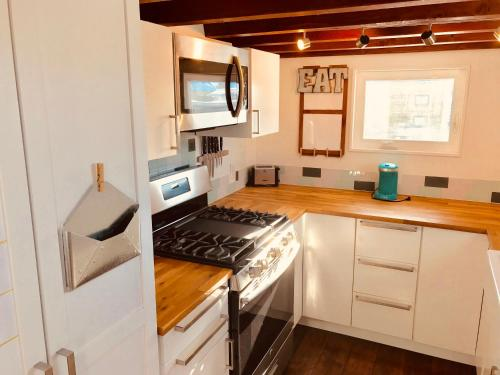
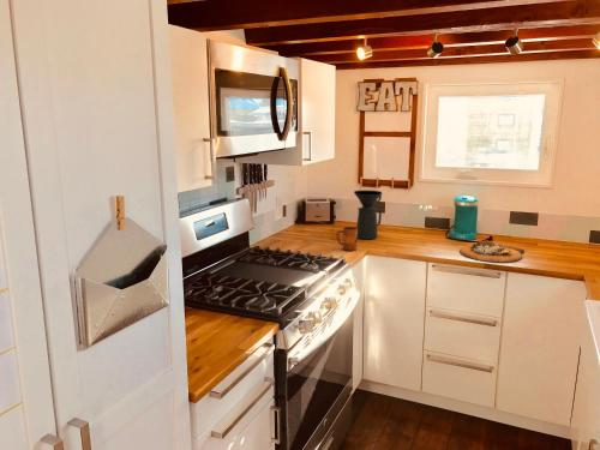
+ mug [335,226,359,252]
+ coffee maker [353,188,383,240]
+ cutting board [458,239,526,263]
